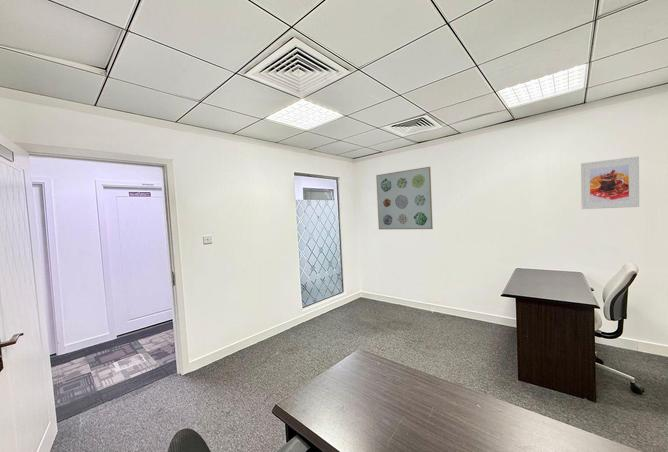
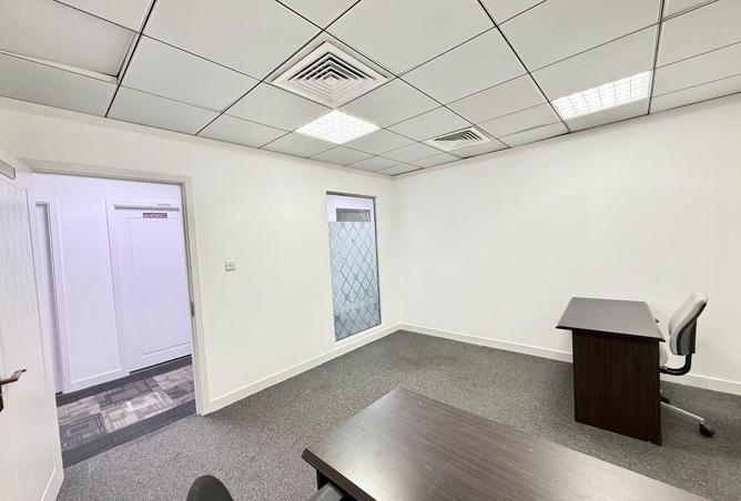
- wall art [375,166,434,230]
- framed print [580,155,640,210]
